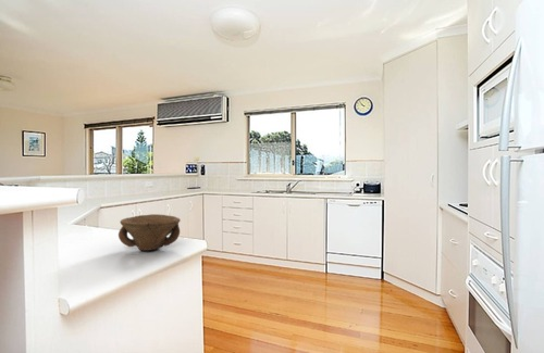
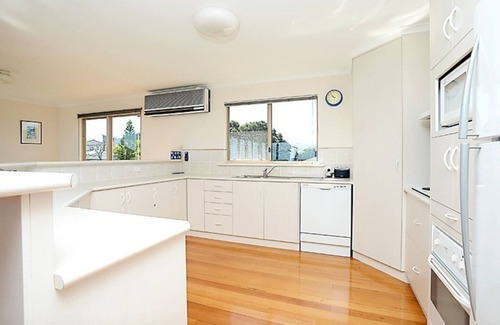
- bowl [118,213,182,252]
